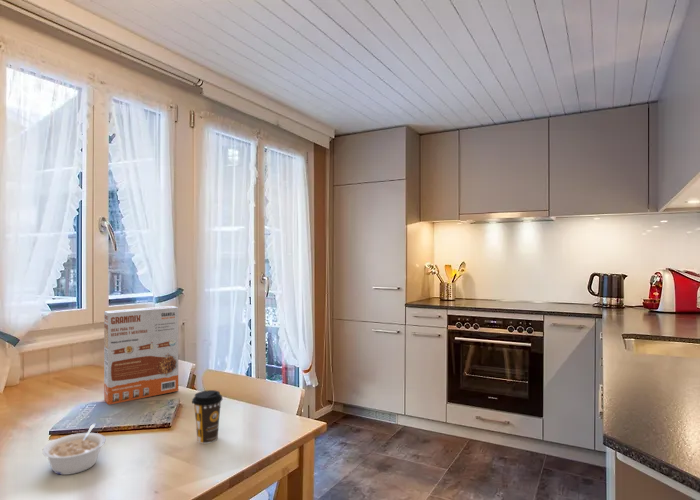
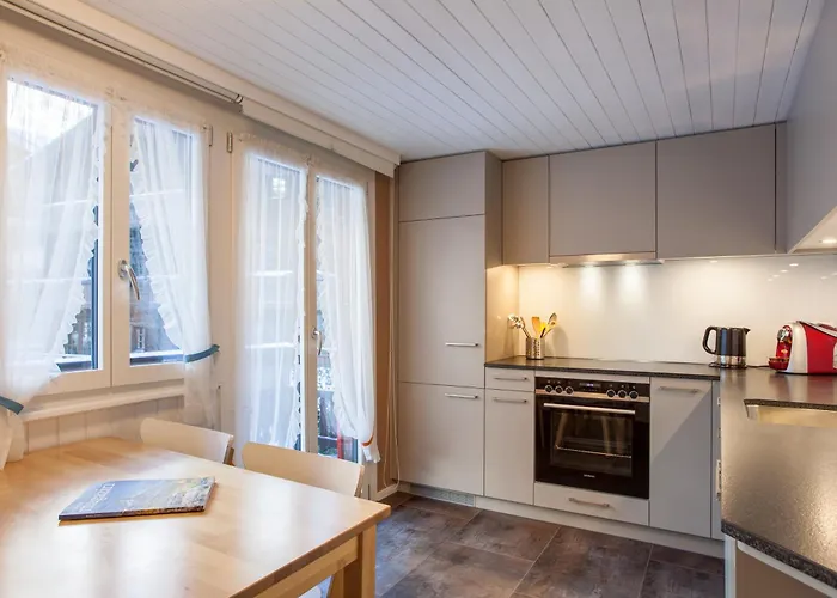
- cereal box [103,305,179,406]
- legume [41,423,107,476]
- coffee cup [191,389,224,444]
